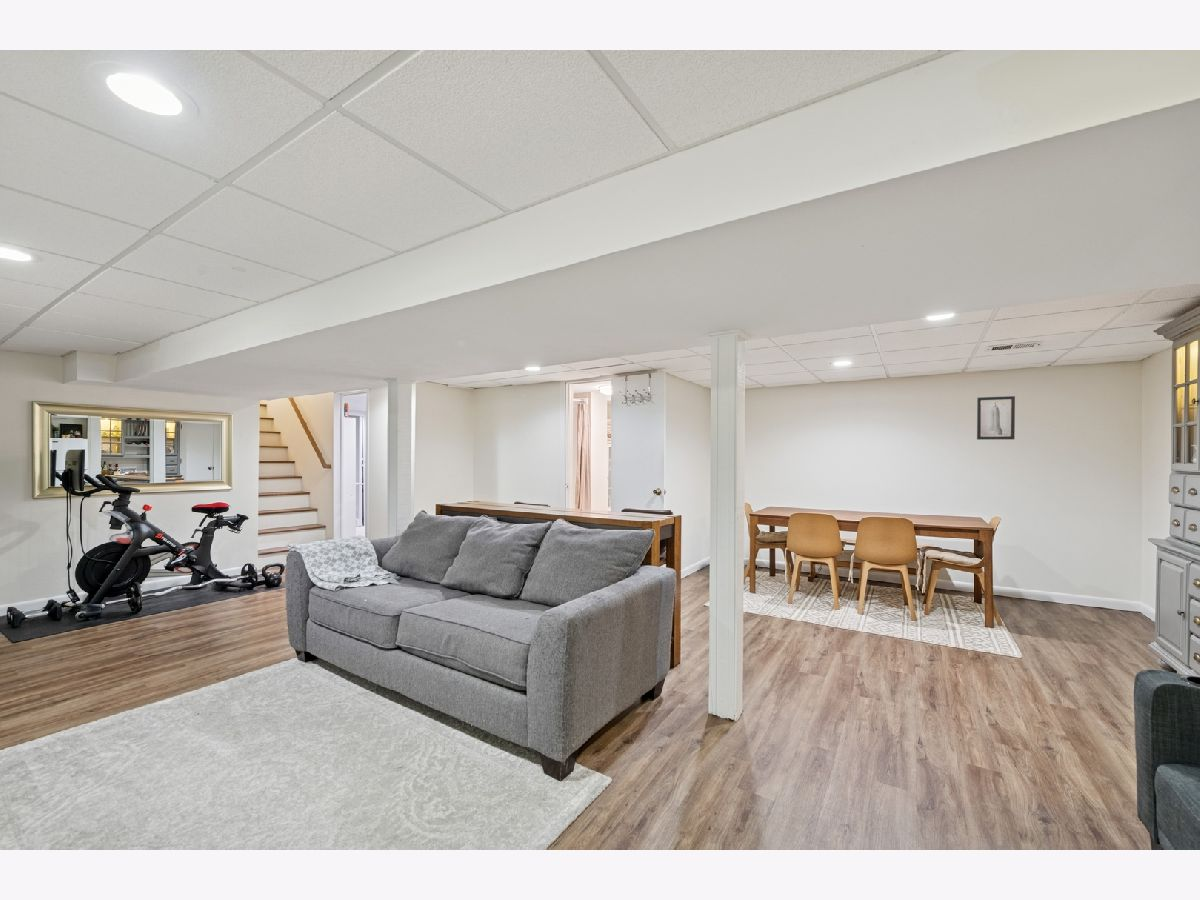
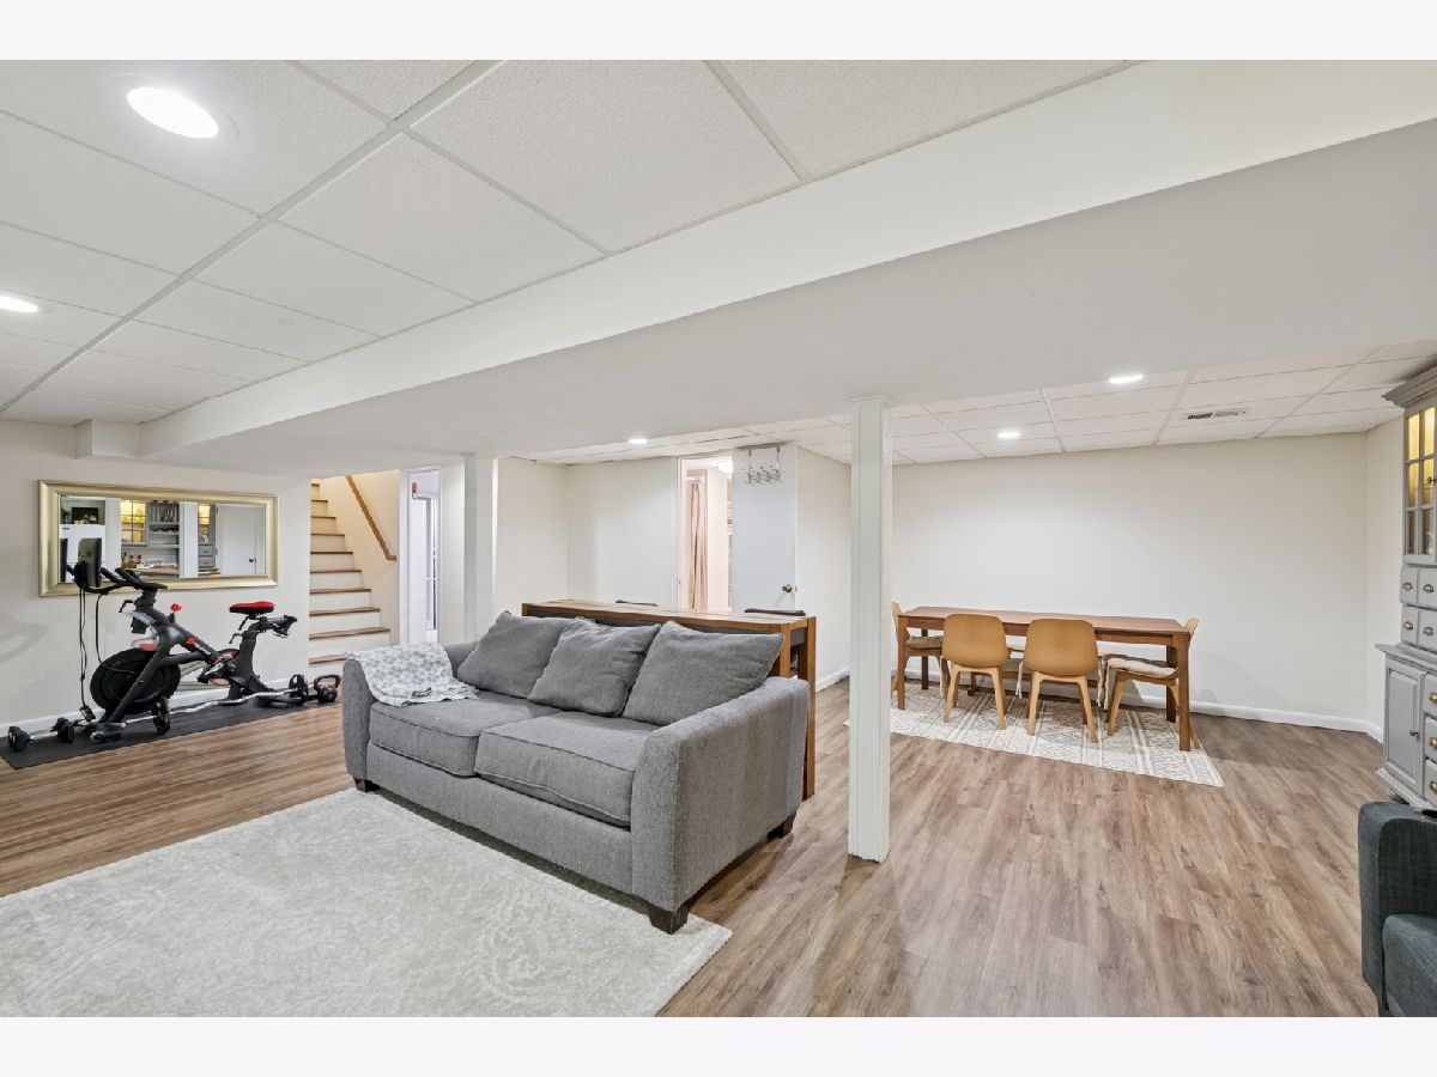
- wall art [976,395,1016,441]
